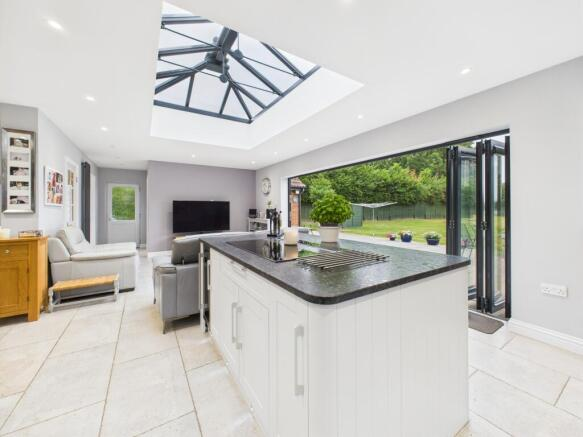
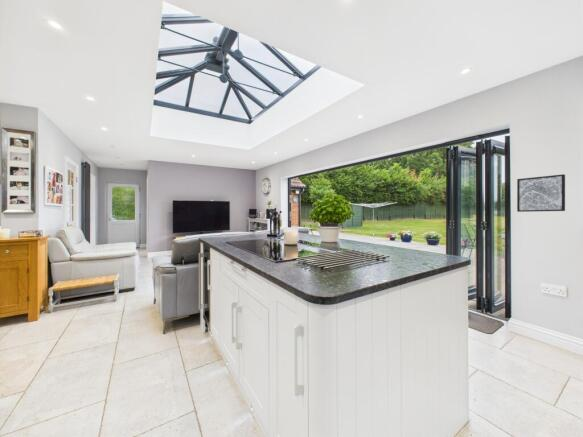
+ wall art [516,173,566,213]
